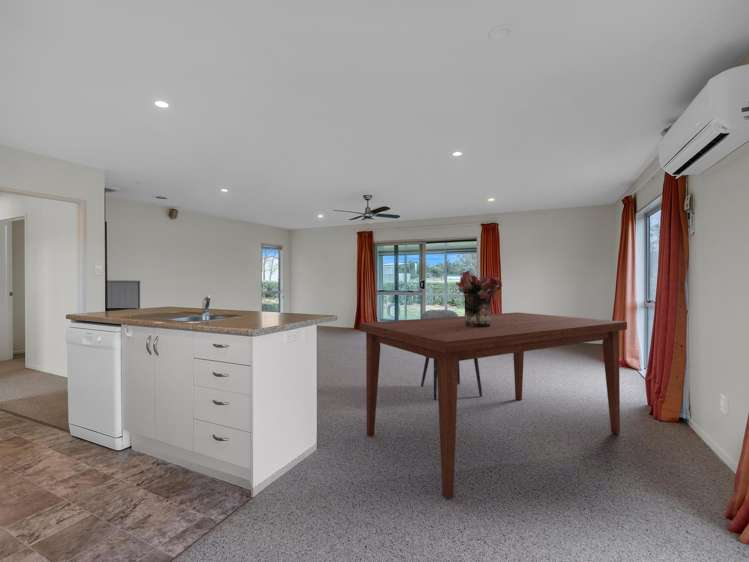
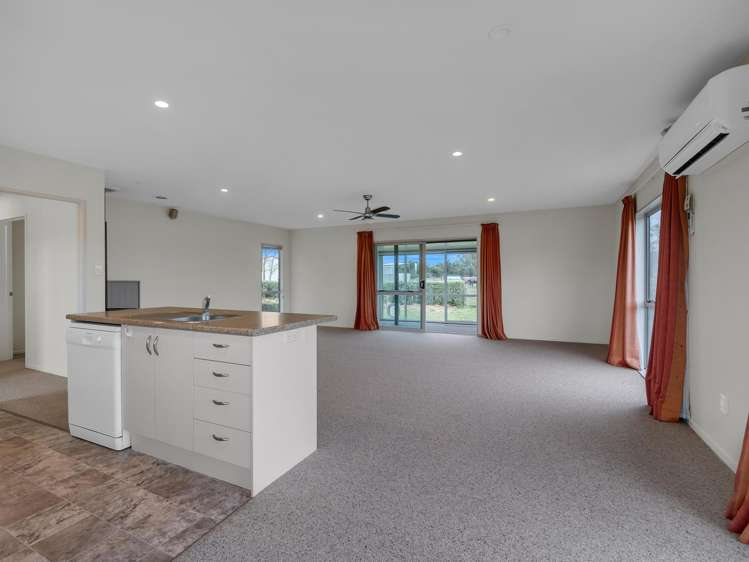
- bouquet [455,269,503,327]
- dining chair [420,309,483,401]
- dining table [359,311,628,500]
